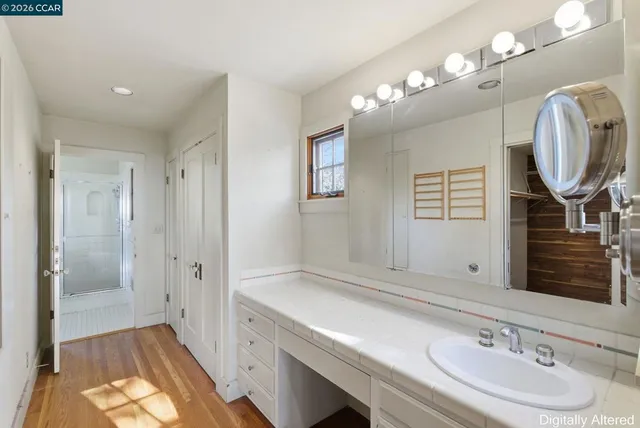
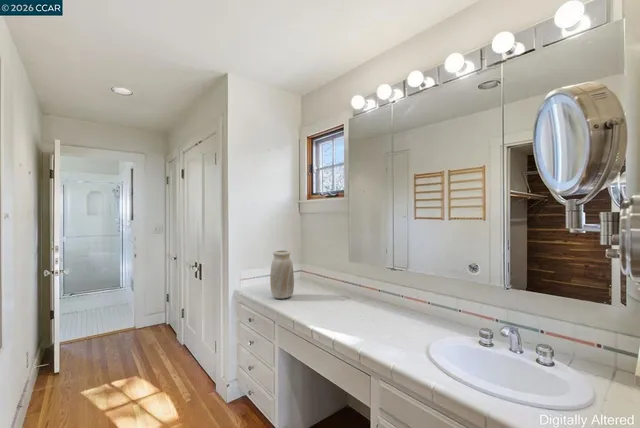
+ vase [269,249,295,300]
